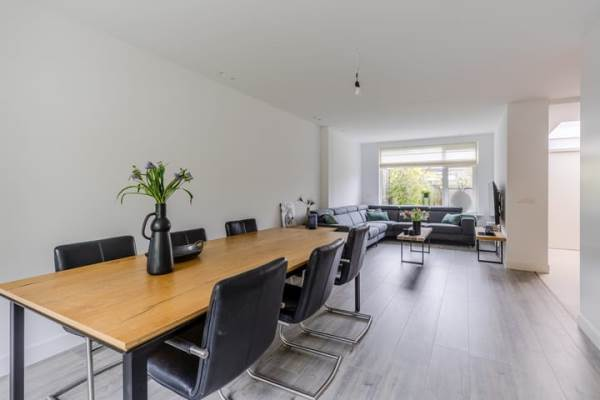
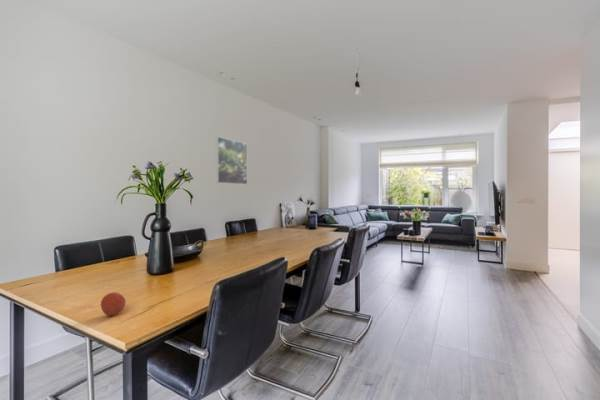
+ fruit [100,292,127,317]
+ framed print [215,136,248,186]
